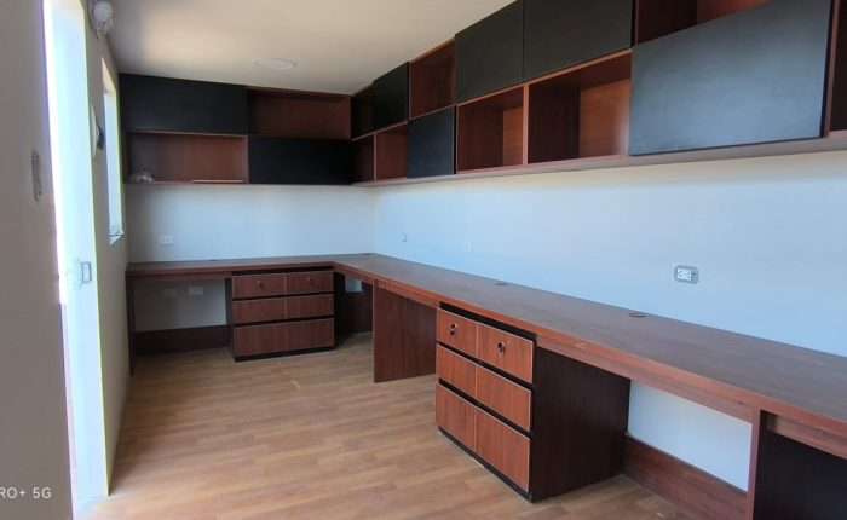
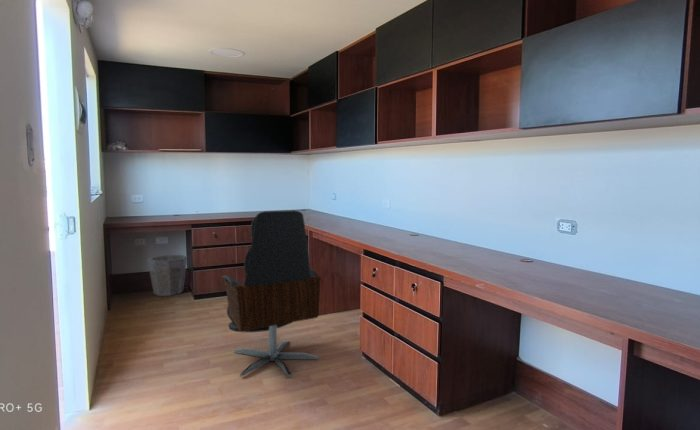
+ waste bin [146,254,188,297]
+ office chair [221,209,322,378]
